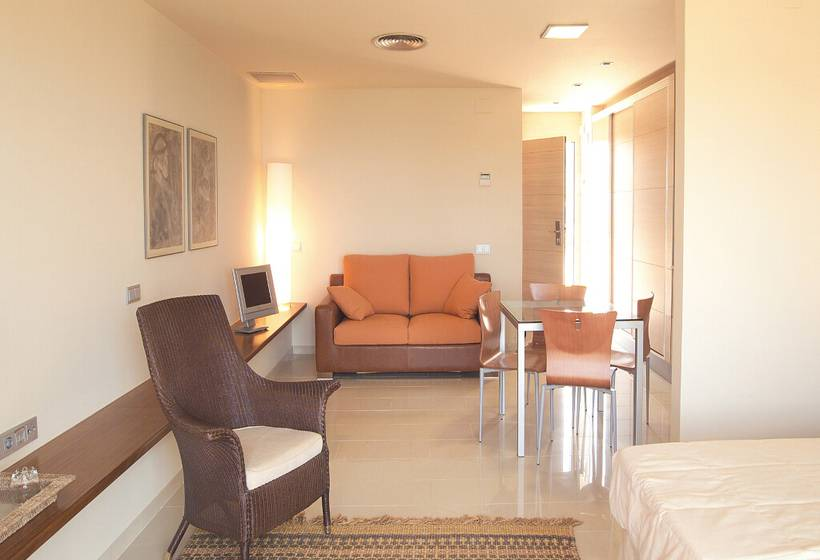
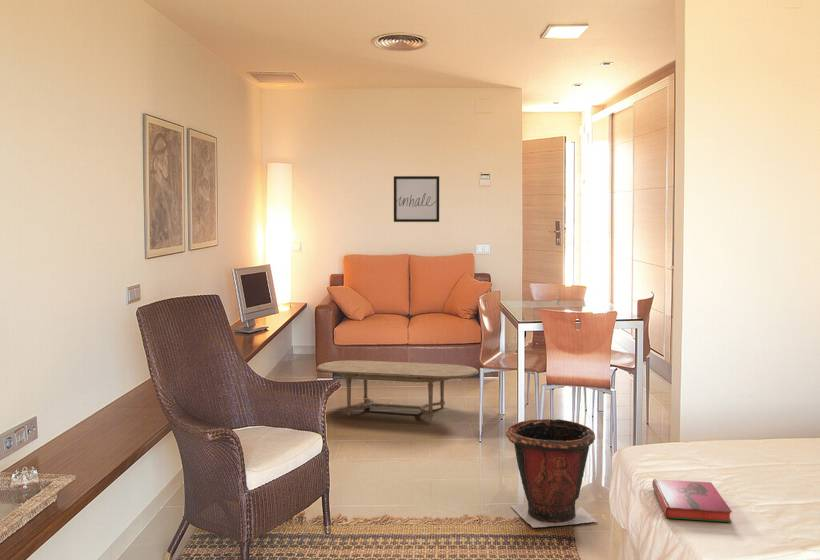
+ hardback book [651,478,733,523]
+ waste bin [505,418,599,529]
+ wall art [393,175,440,223]
+ coffee table [316,359,479,421]
